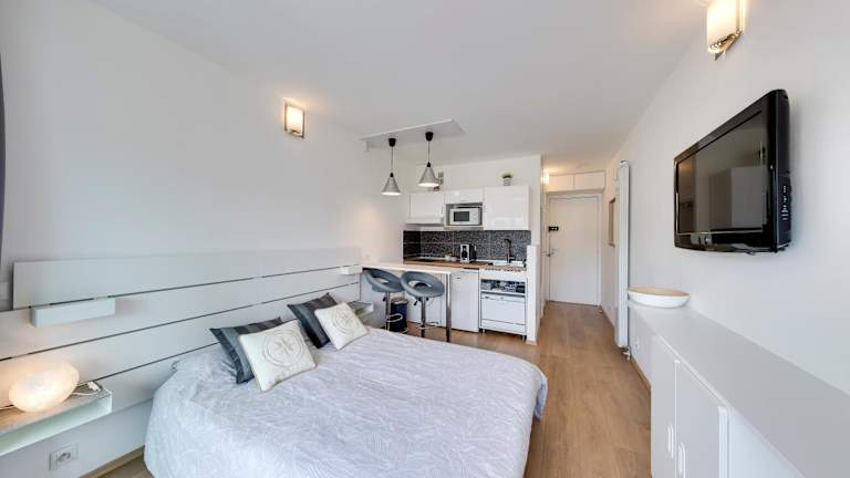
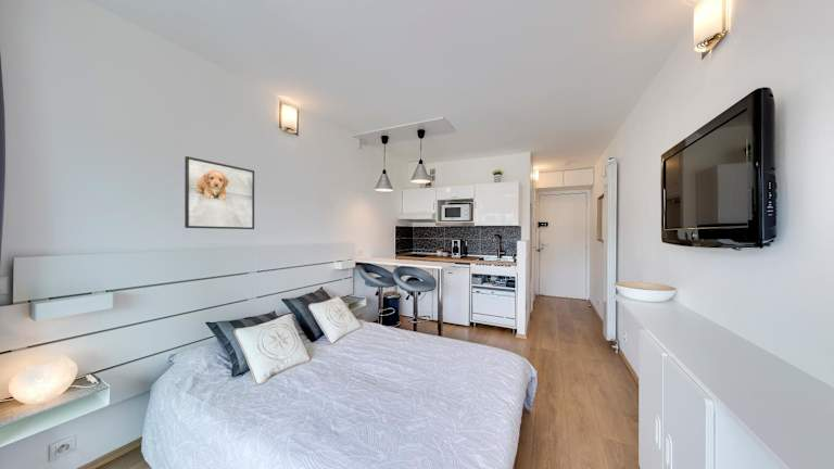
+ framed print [184,155,255,230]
